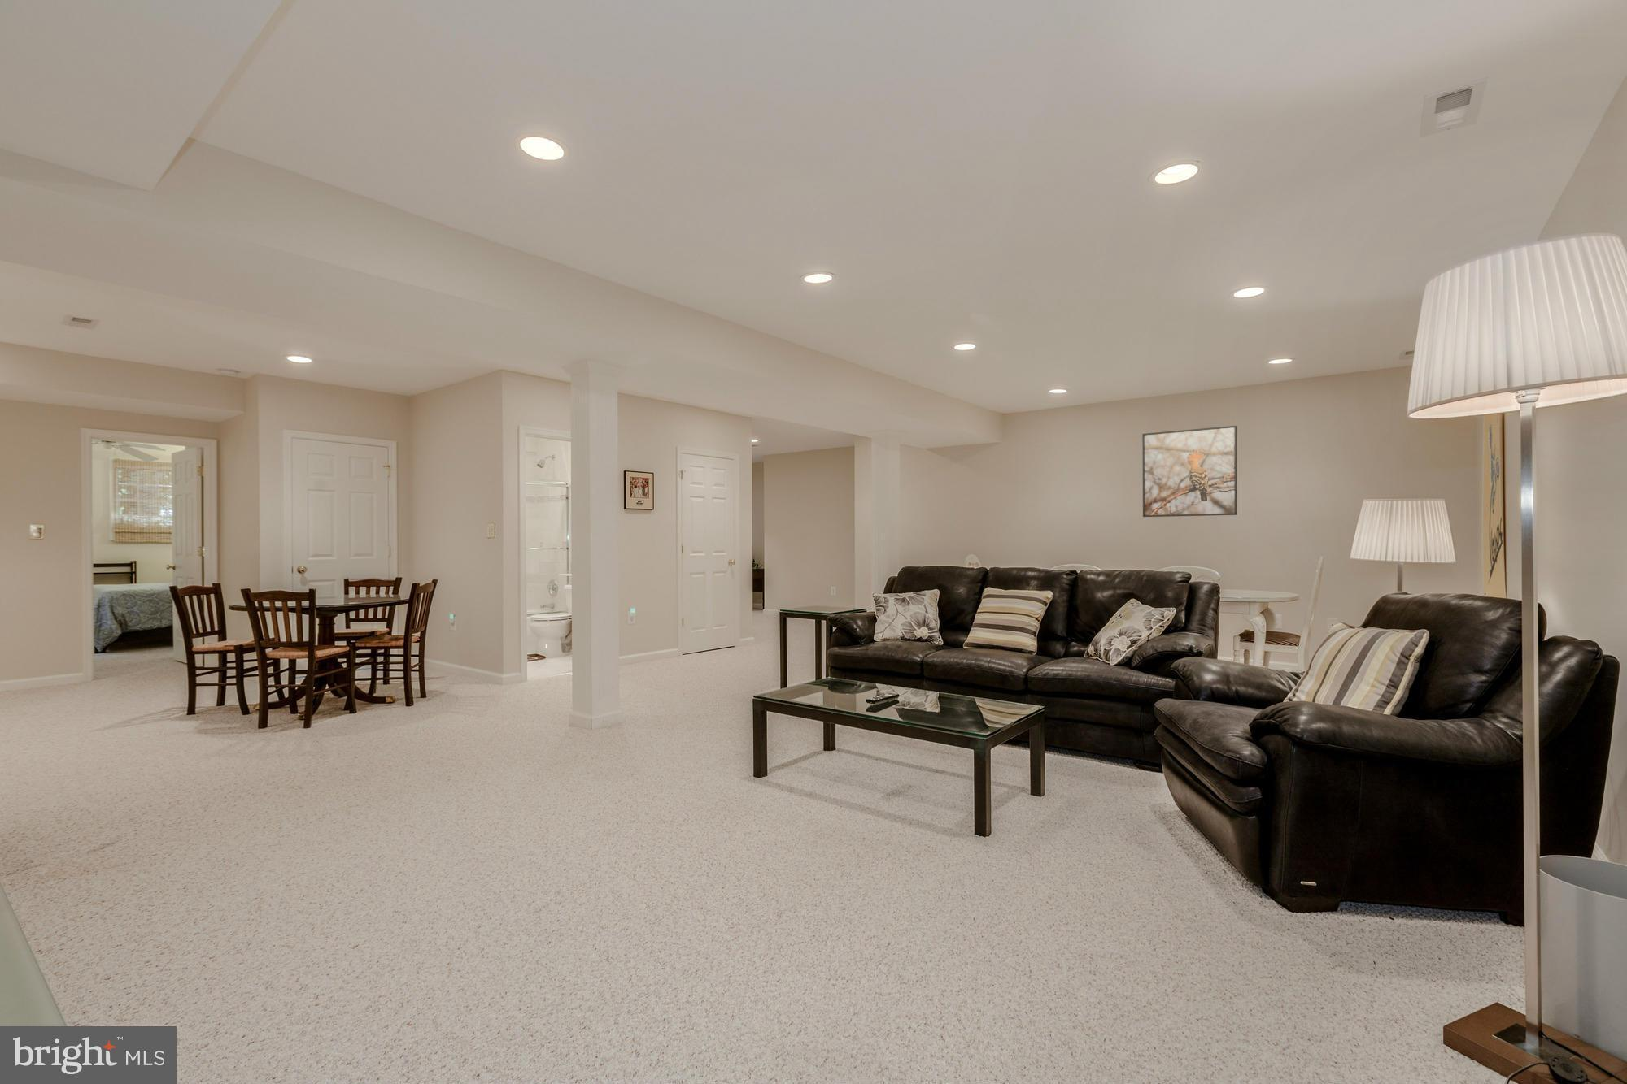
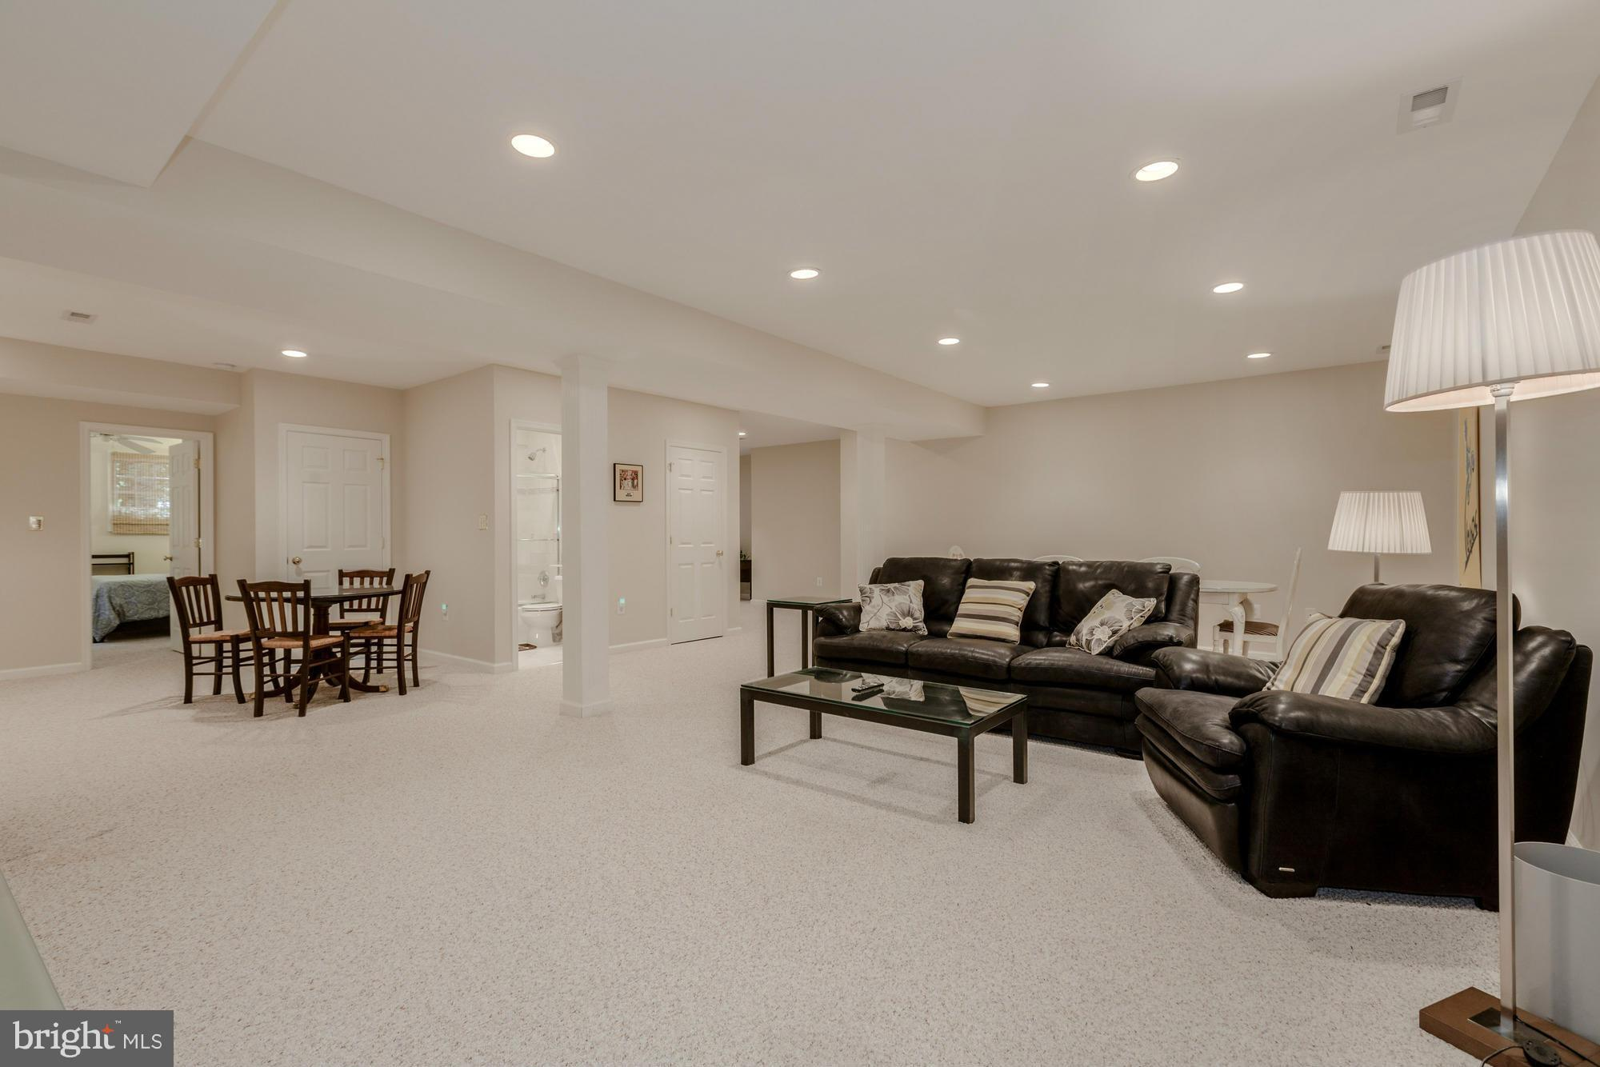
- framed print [1142,425,1238,518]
